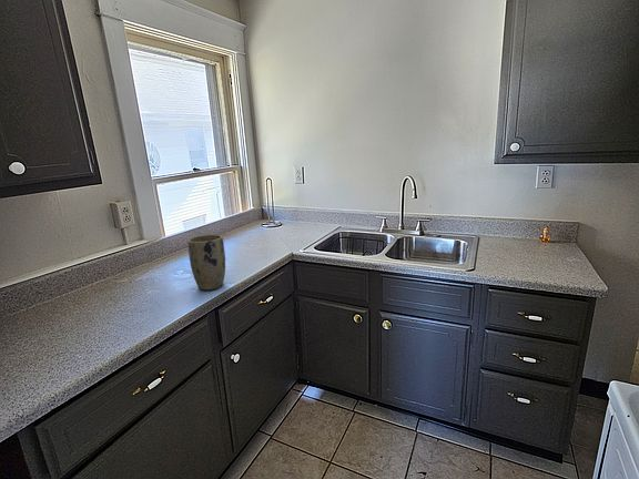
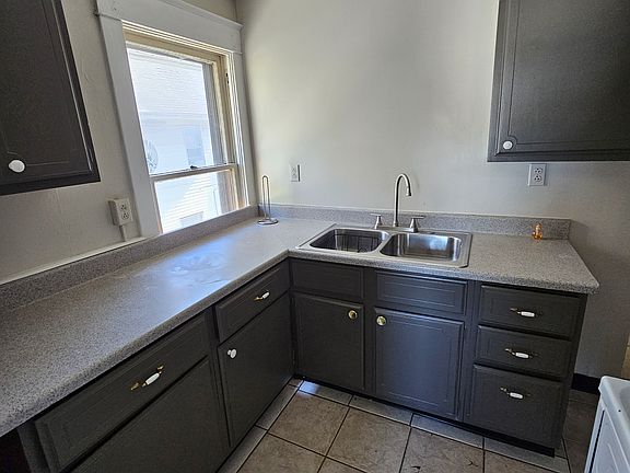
- plant pot [186,234,226,292]
